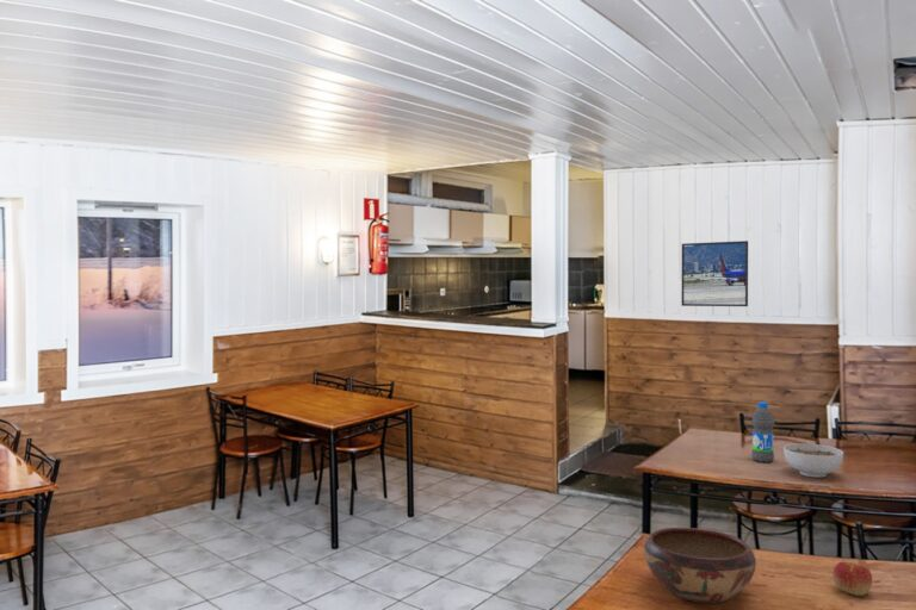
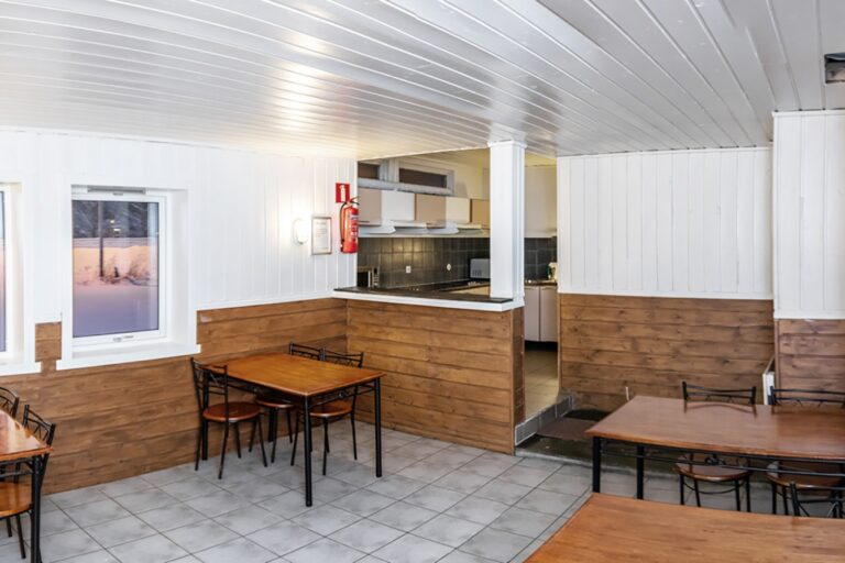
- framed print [680,239,749,307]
- decorative bowl [643,527,757,605]
- water bottle [750,402,775,463]
- apple [831,560,873,597]
- bowl [782,442,844,479]
